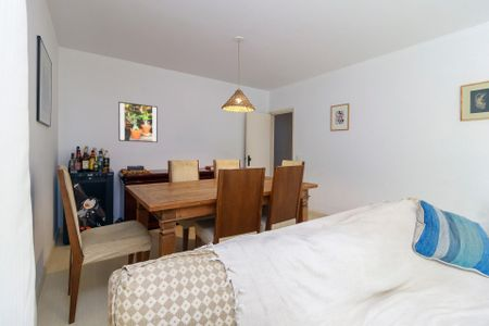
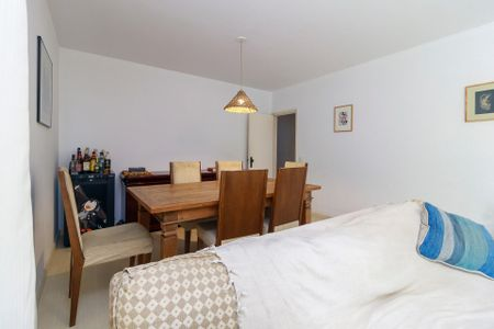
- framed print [117,101,159,143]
